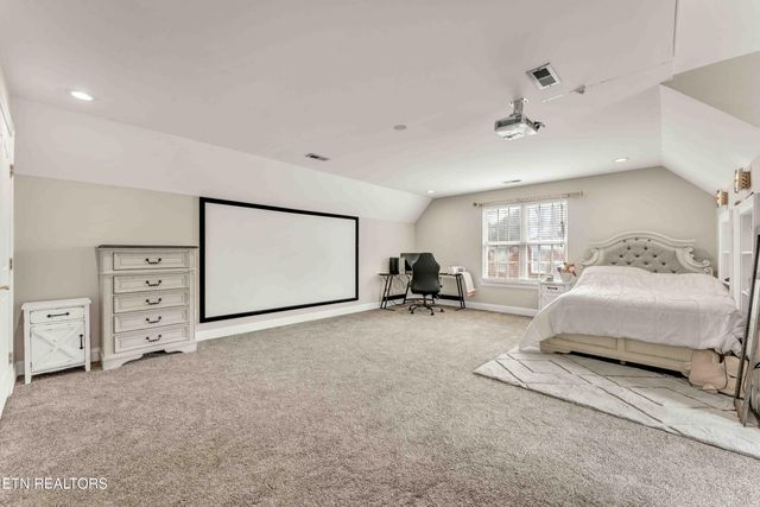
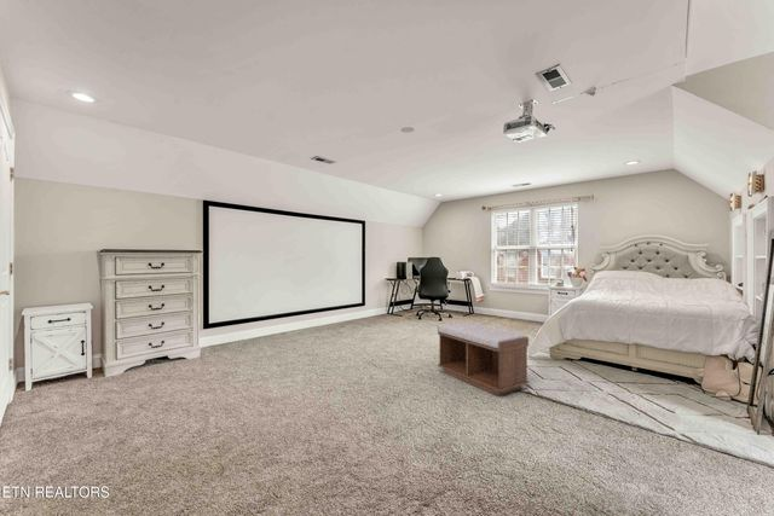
+ bench [437,321,530,396]
